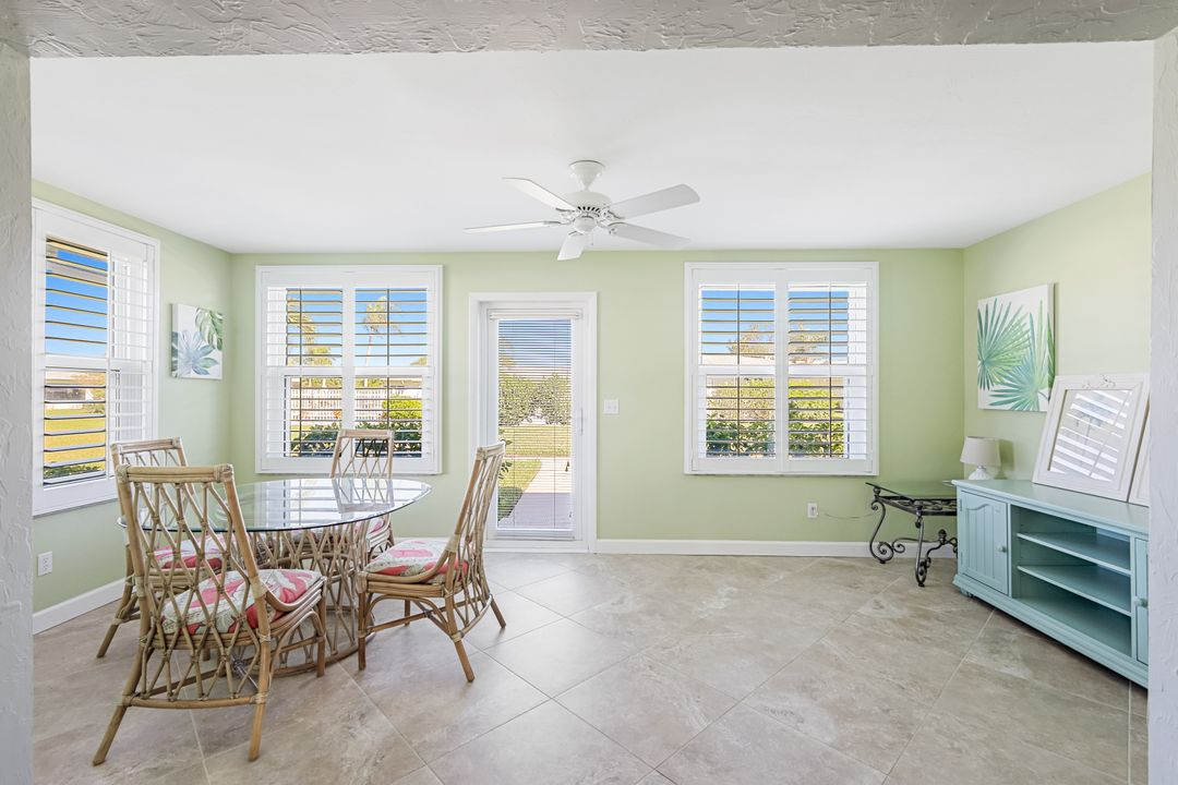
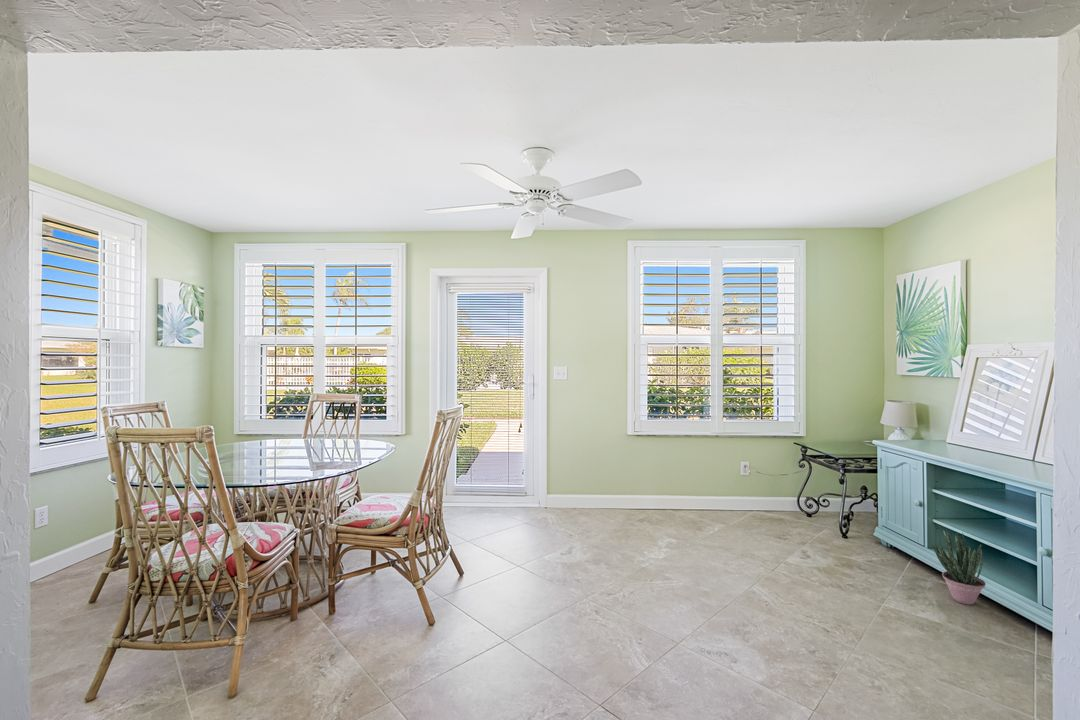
+ potted plant [932,529,987,606]
